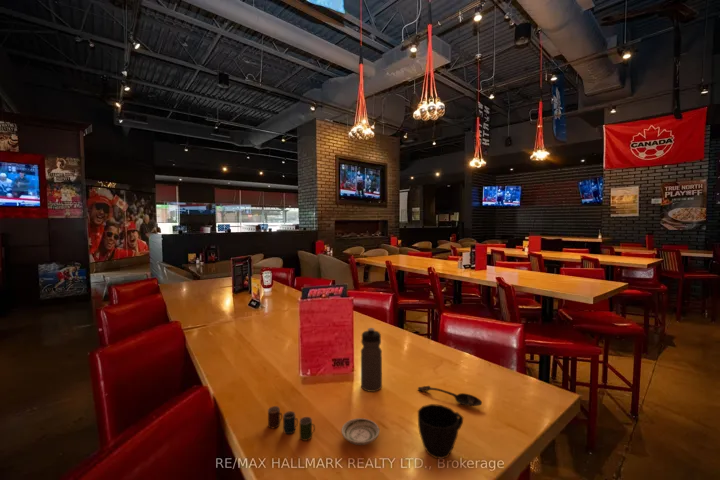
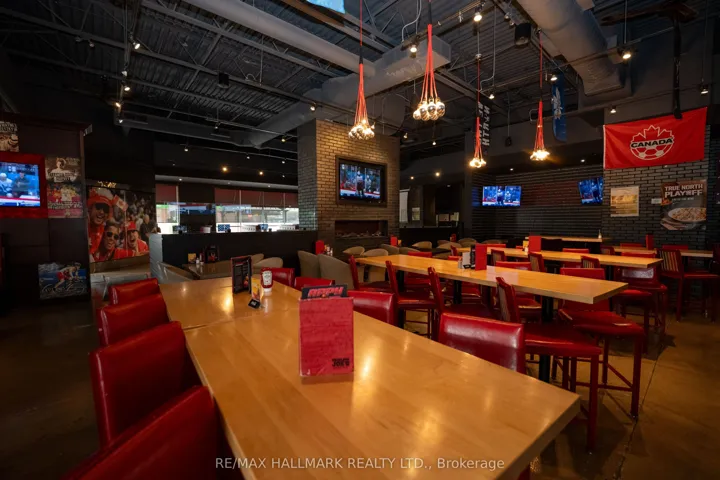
- cup [267,405,316,442]
- cup [417,403,464,460]
- water bottle [360,327,383,393]
- spoon [417,385,483,407]
- saucer [340,417,380,446]
